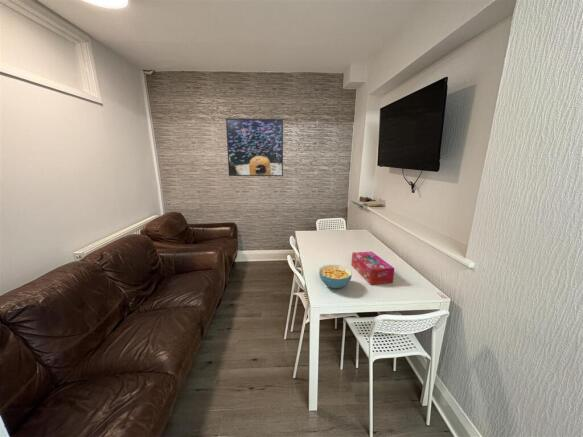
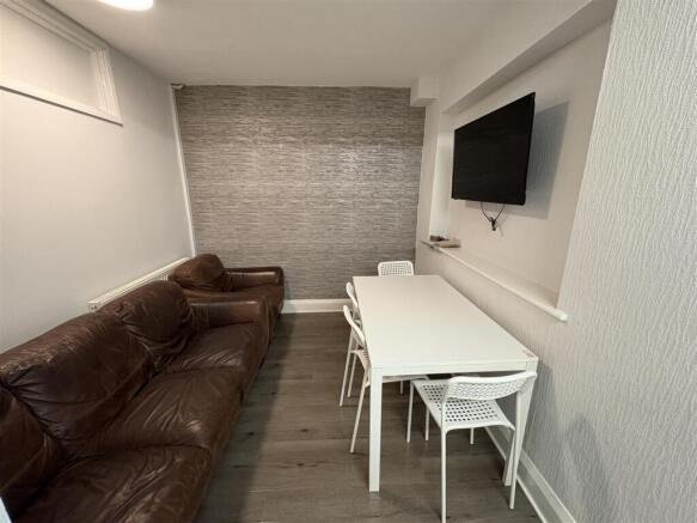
- tissue box [351,251,395,286]
- cereal bowl [318,264,353,289]
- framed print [225,117,284,177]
